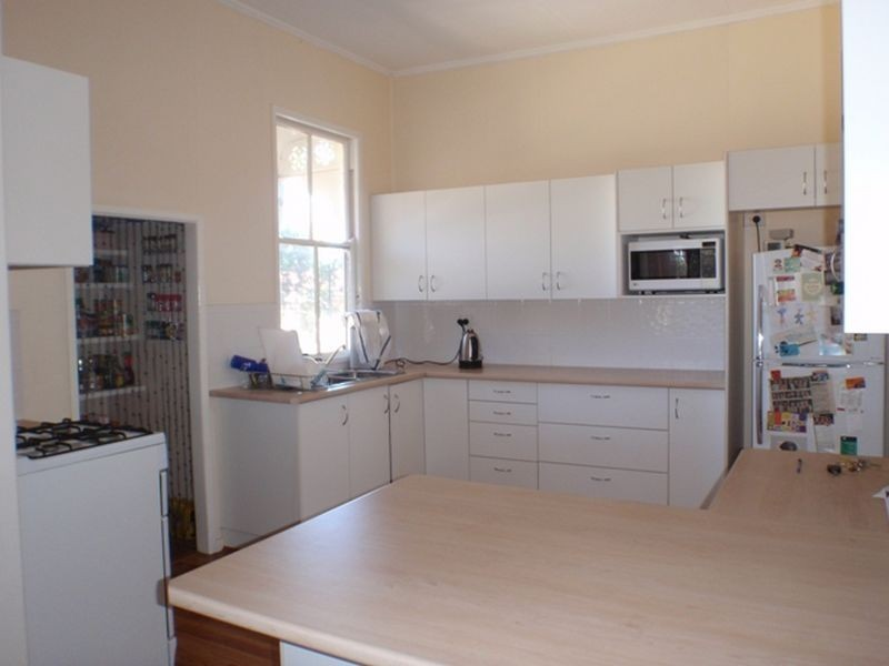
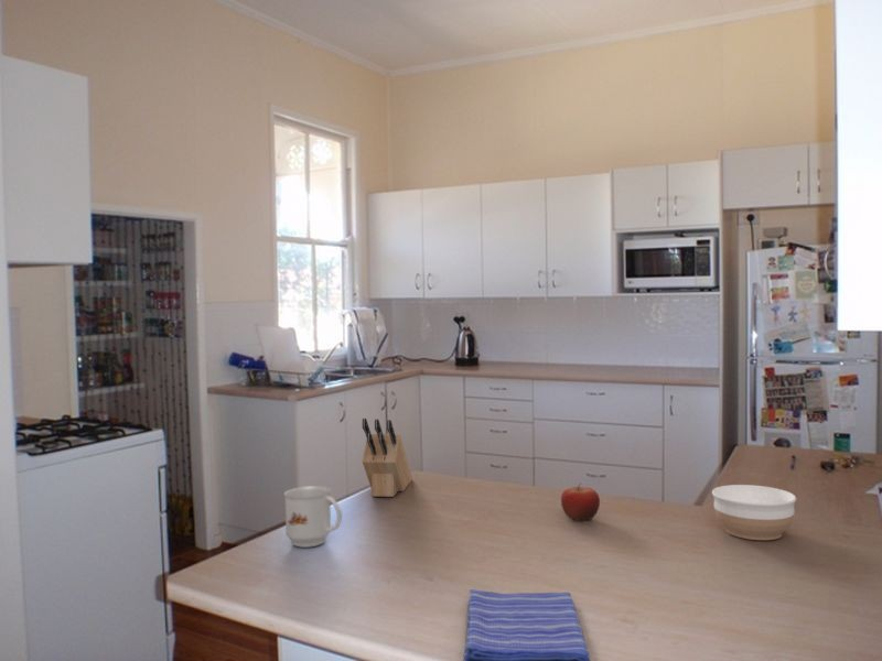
+ mug [283,485,343,549]
+ knife block [362,418,413,498]
+ fruit [560,483,601,522]
+ dish towel [463,588,591,661]
+ bowl [711,484,797,541]
